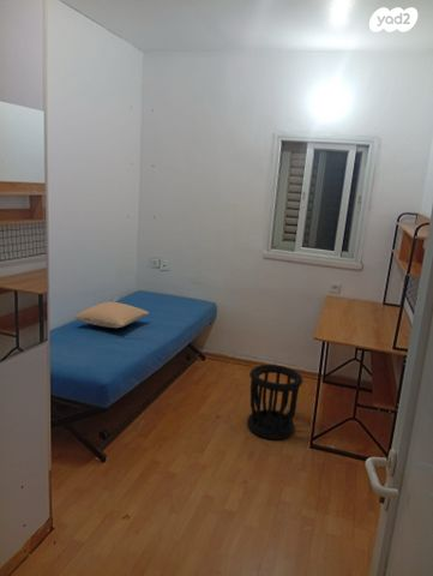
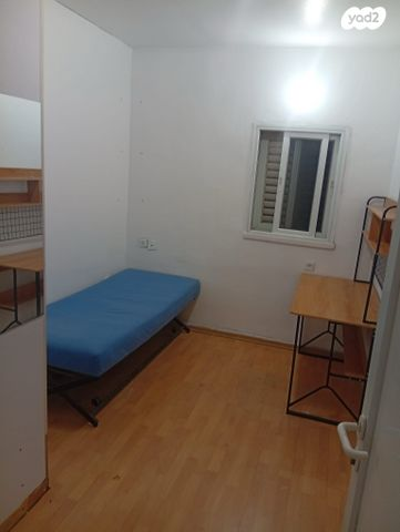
- wastebasket [246,364,303,440]
- pillow [74,301,150,329]
